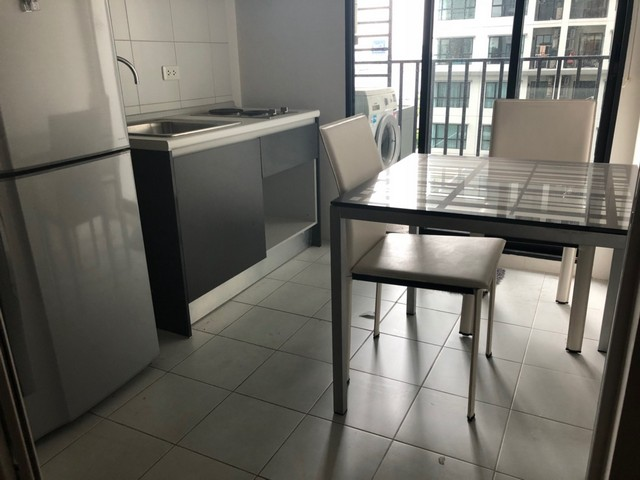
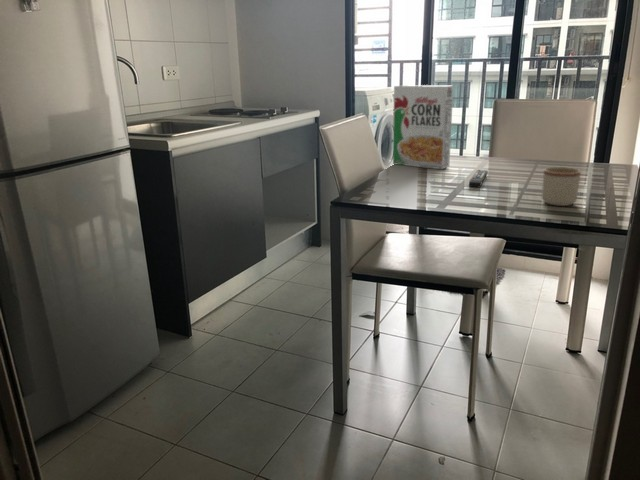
+ mug [541,166,582,207]
+ remote control [468,169,489,188]
+ cereal box [392,84,454,170]
